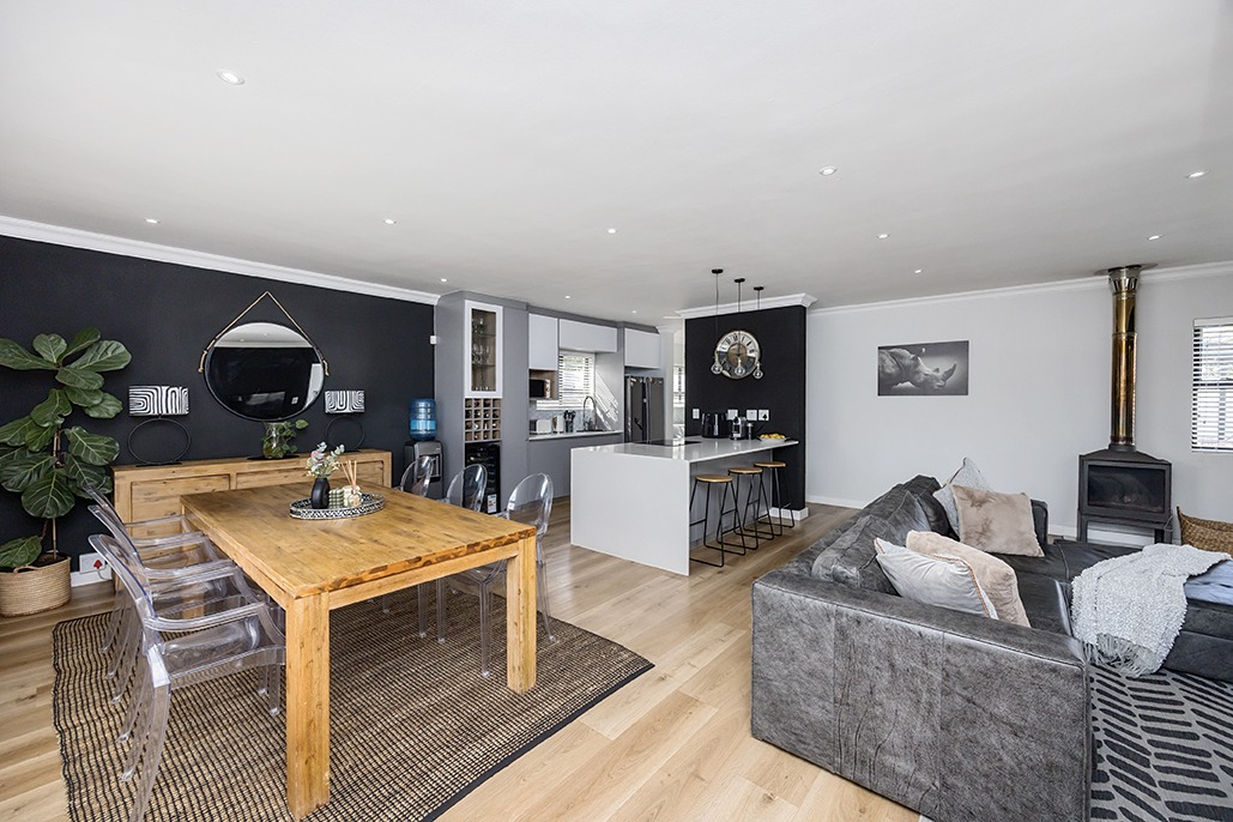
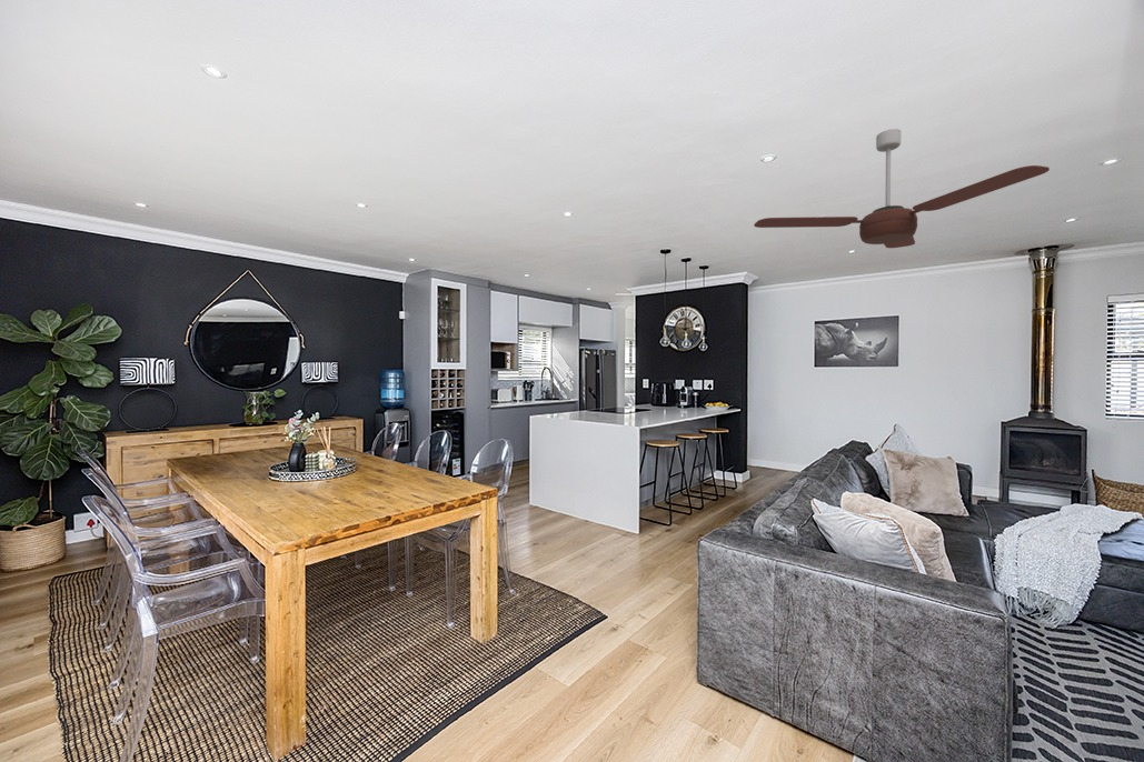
+ ceiling fan [753,128,1051,249]
